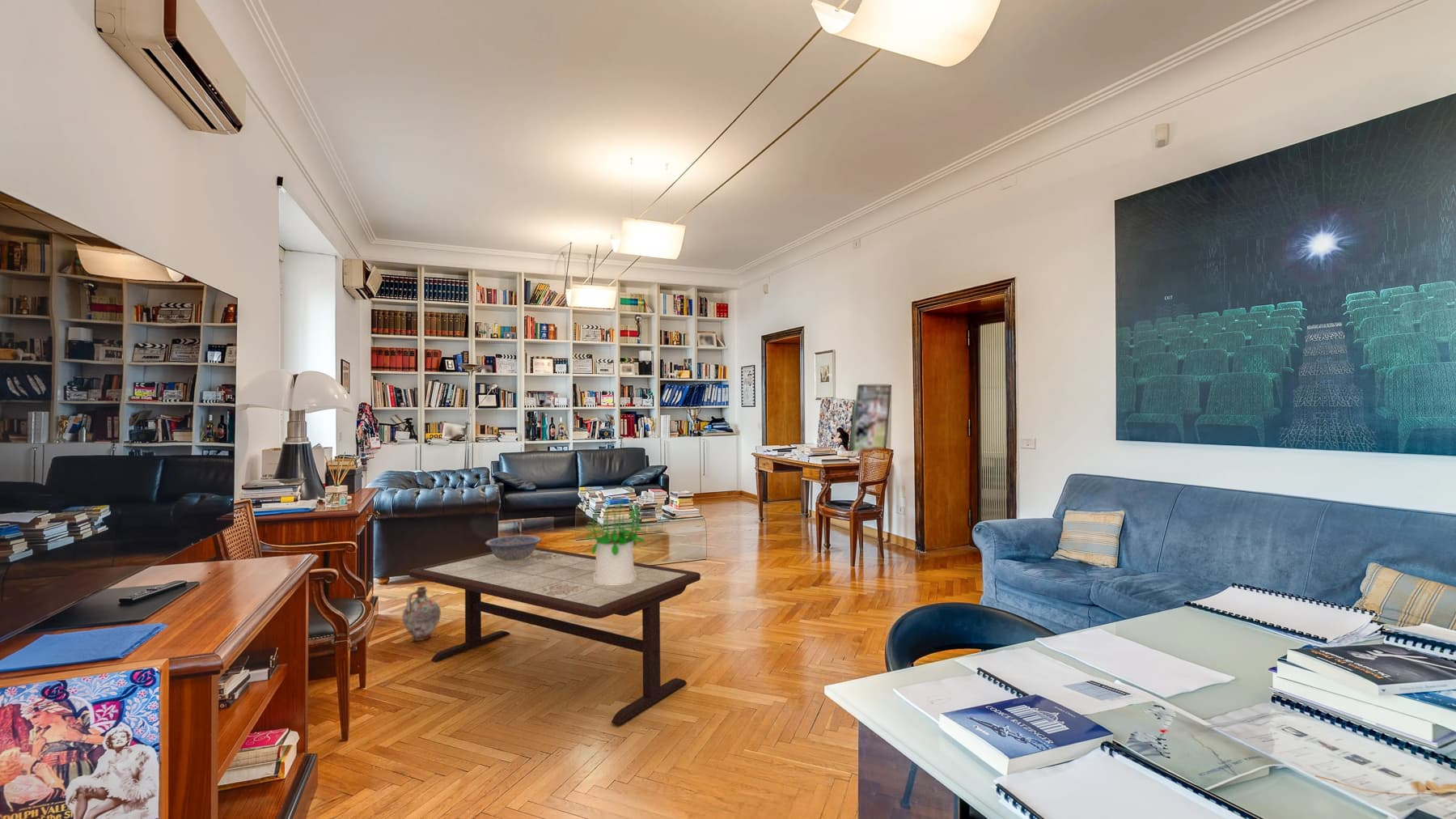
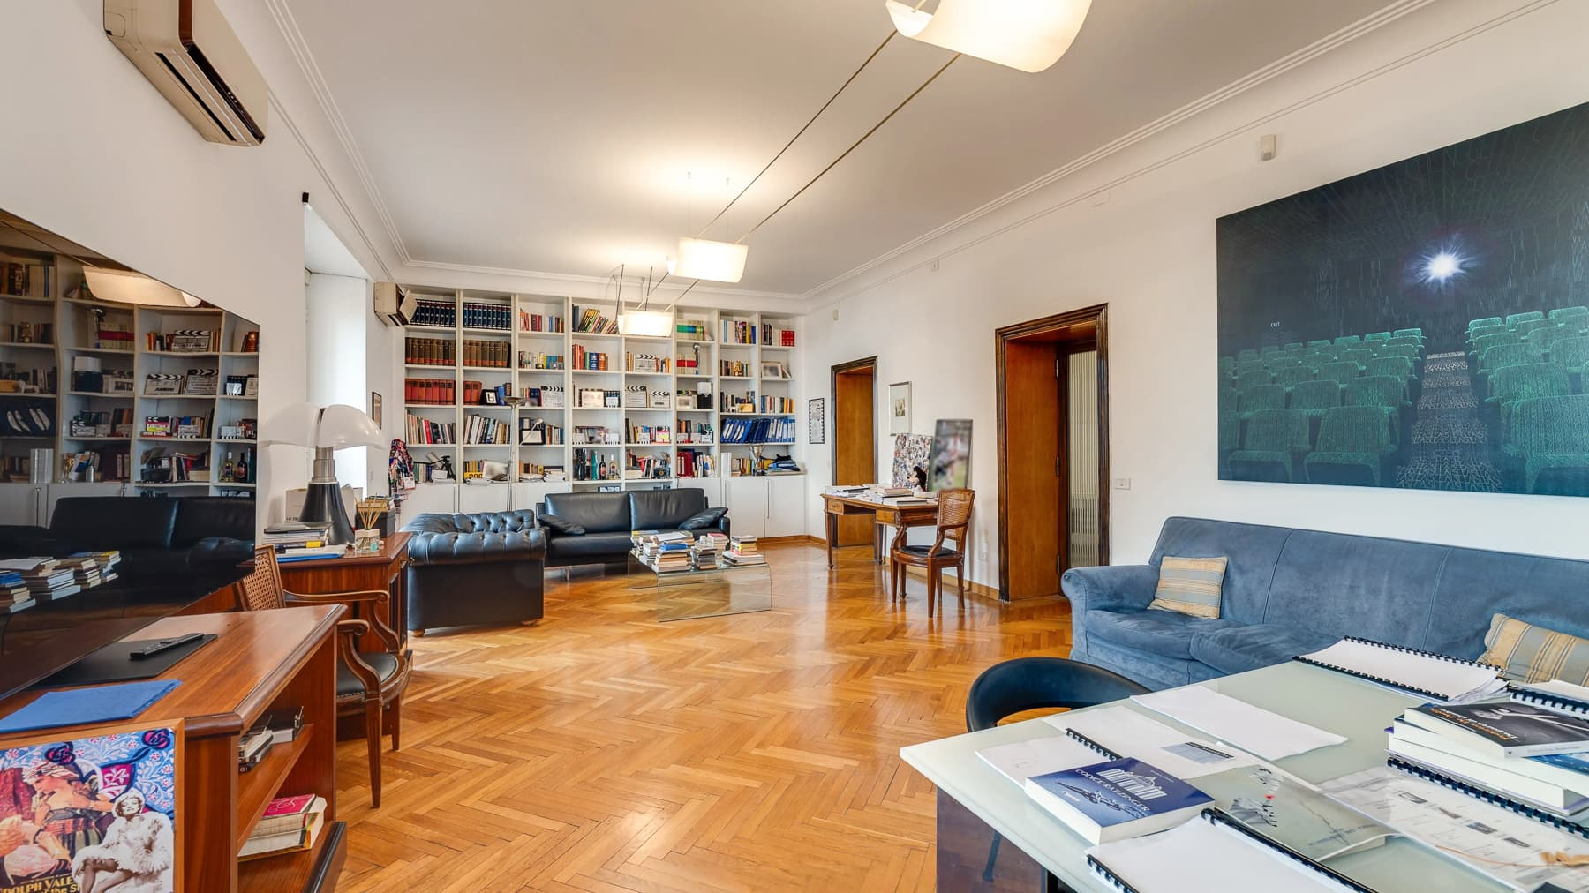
- decorative bowl [485,535,543,563]
- potted plant [584,502,648,585]
- coffee table [408,546,701,726]
- ceramic jug [401,586,442,642]
